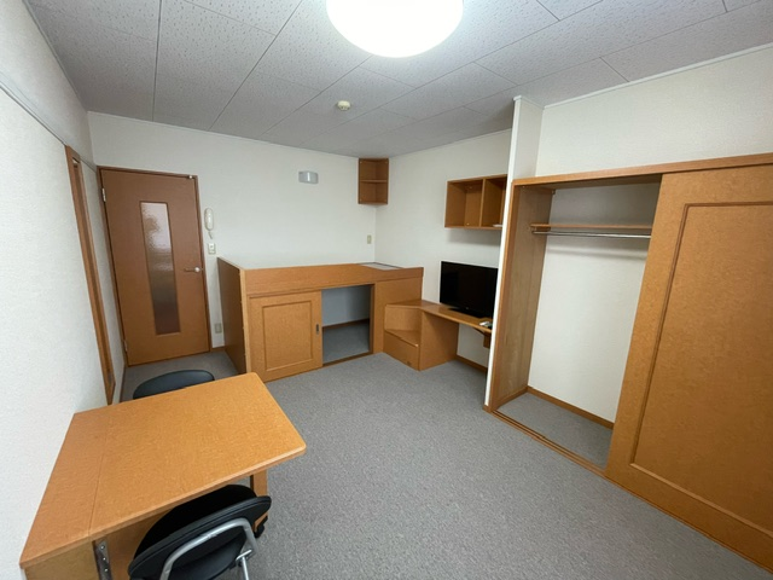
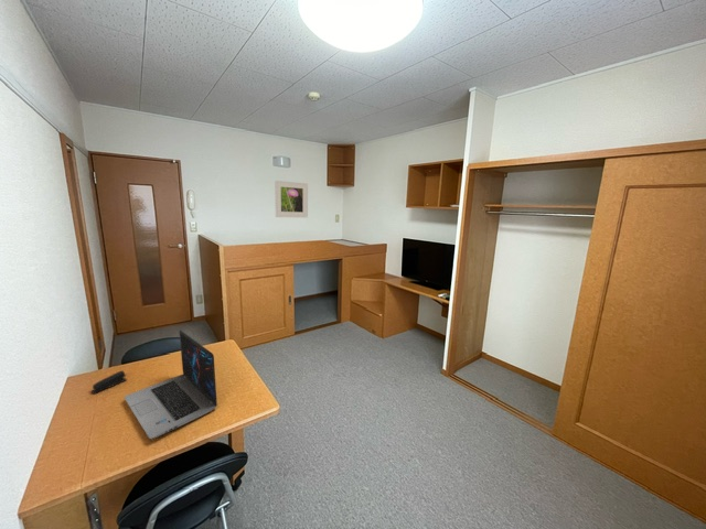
+ laptop [124,330,218,440]
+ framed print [274,180,309,218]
+ stapler [90,369,128,395]
